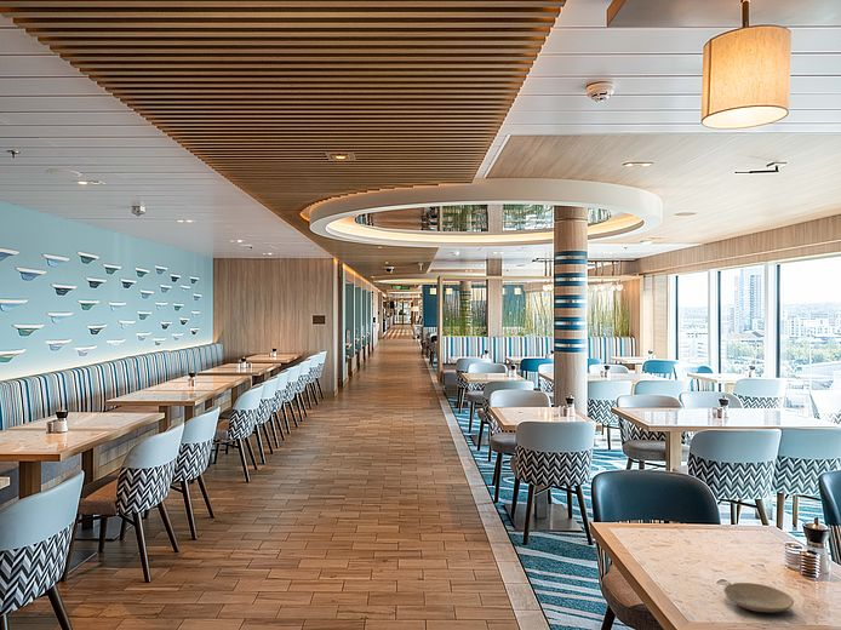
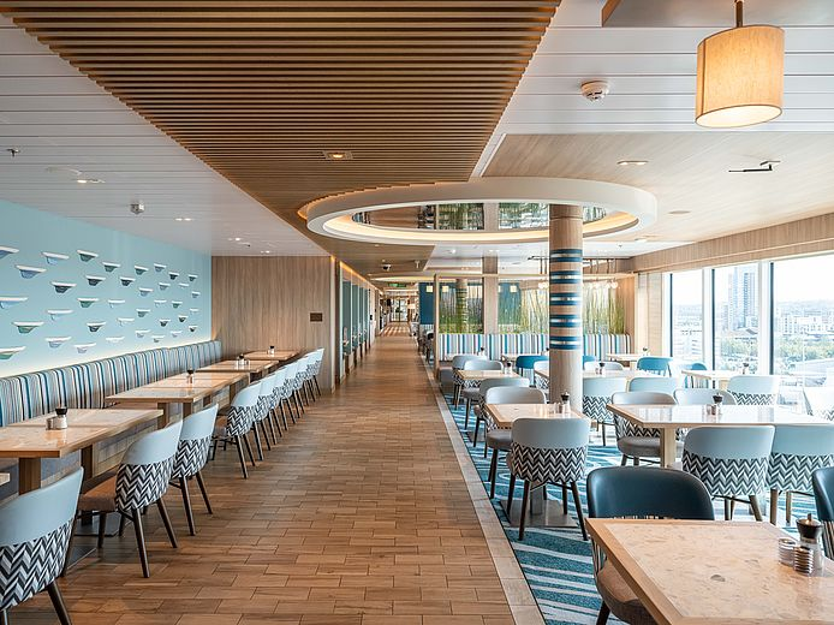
- plate [722,582,795,613]
